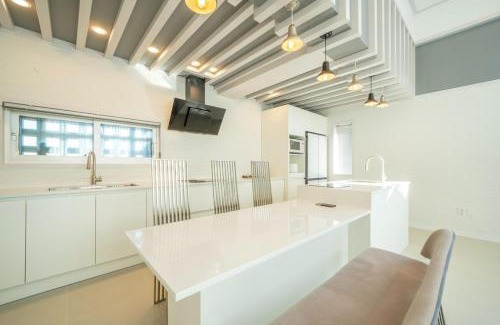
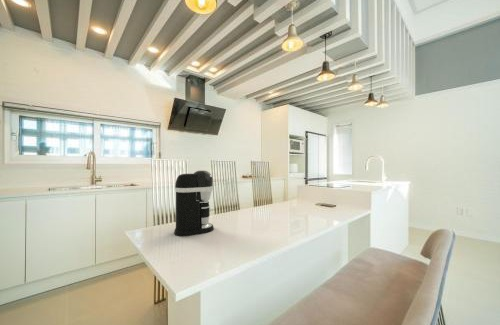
+ coffee maker [173,169,215,237]
